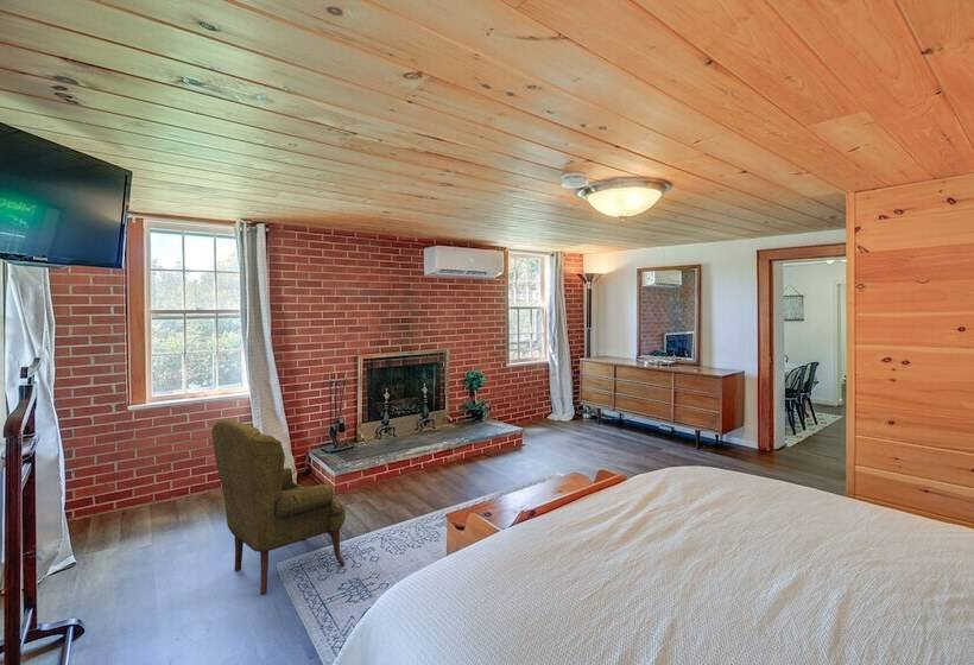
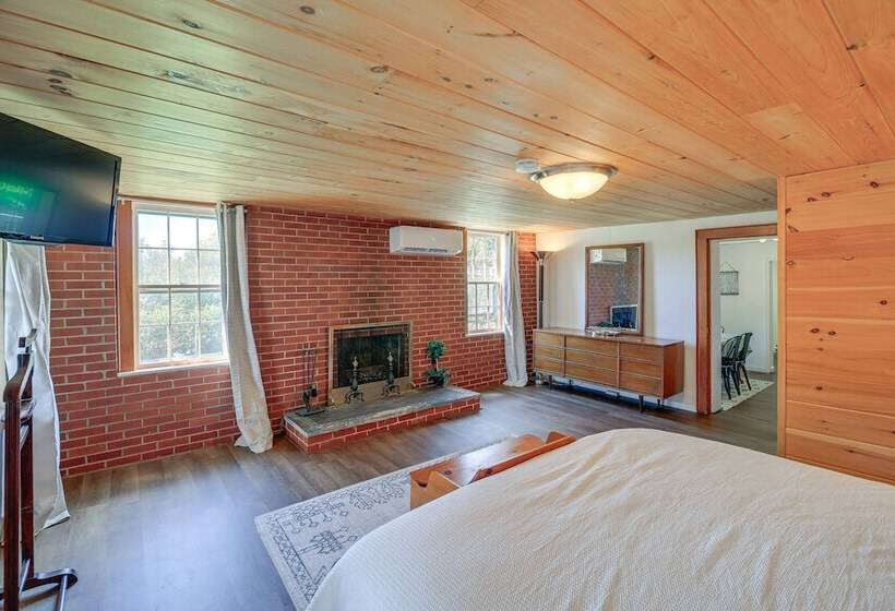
- armchair [210,418,347,595]
